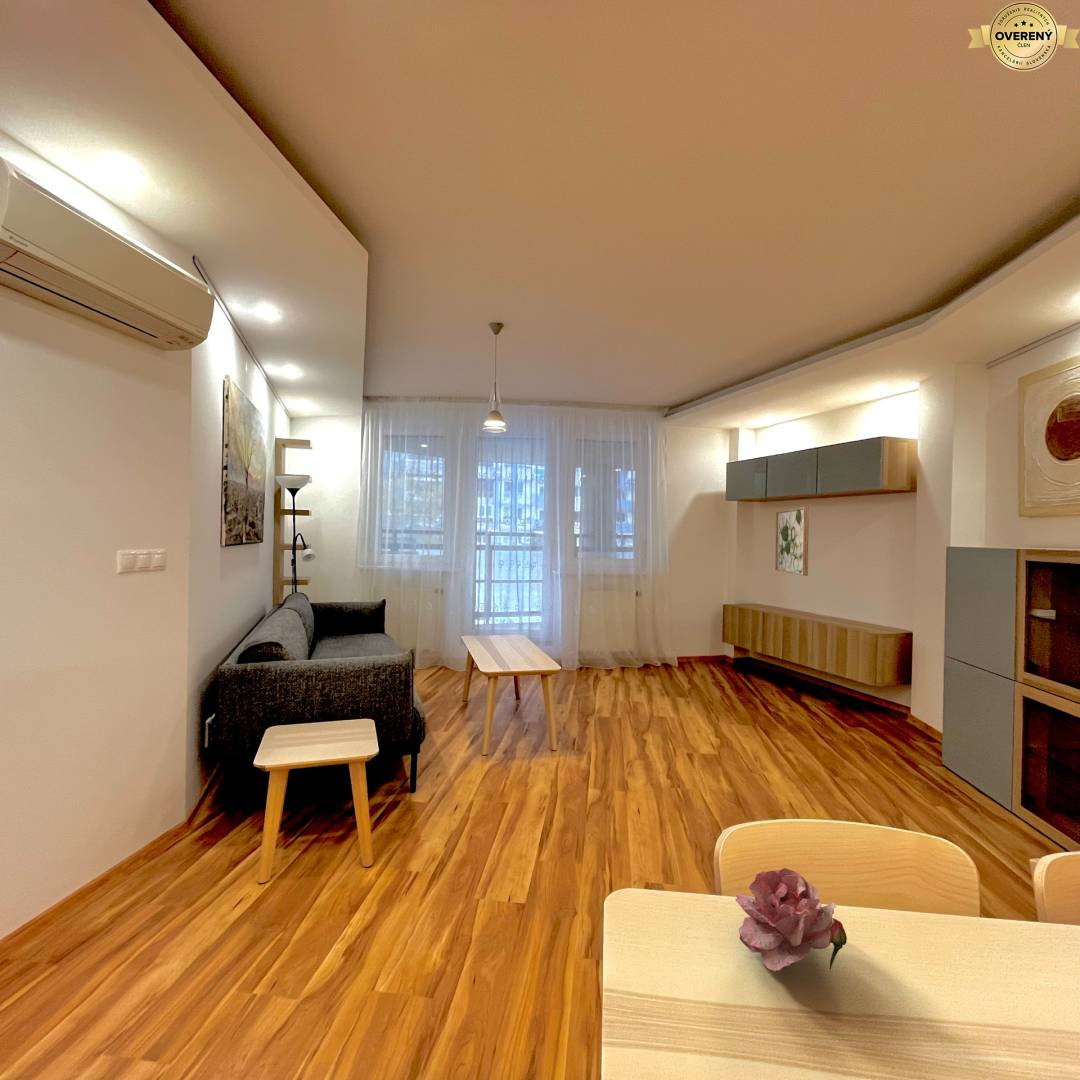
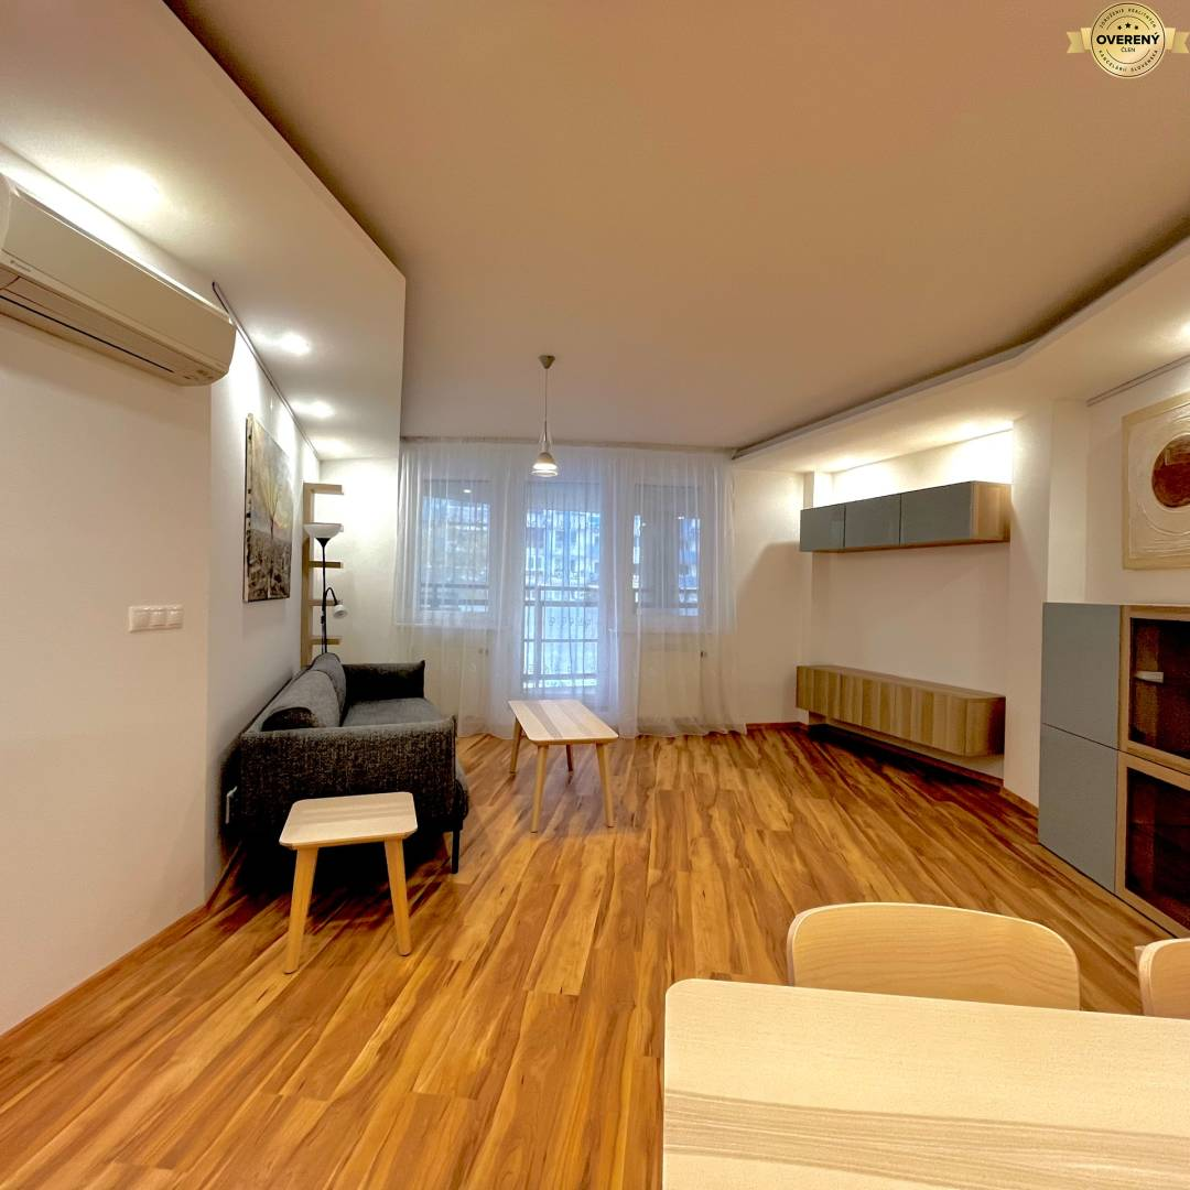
- flower [735,867,848,972]
- wall art [774,506,810,577]
